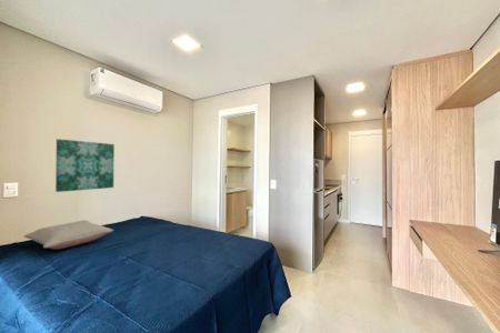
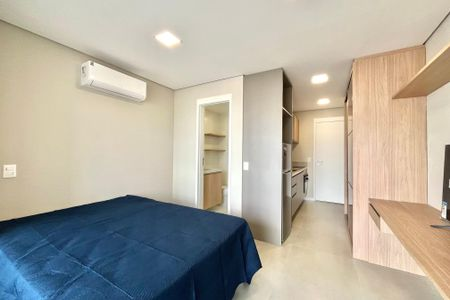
- wall art [54,138,116,193]
- pillow [22,220,114,250]
